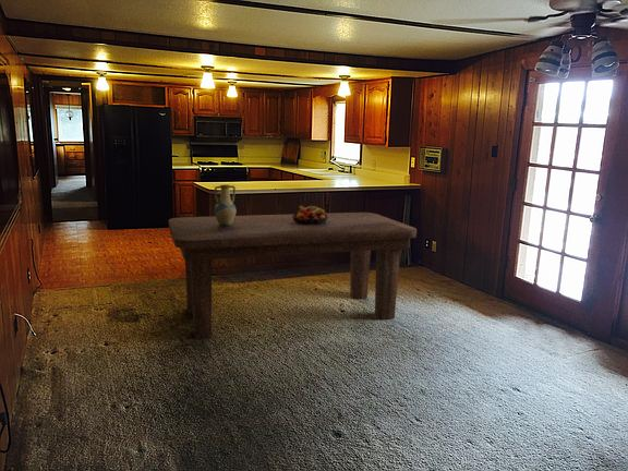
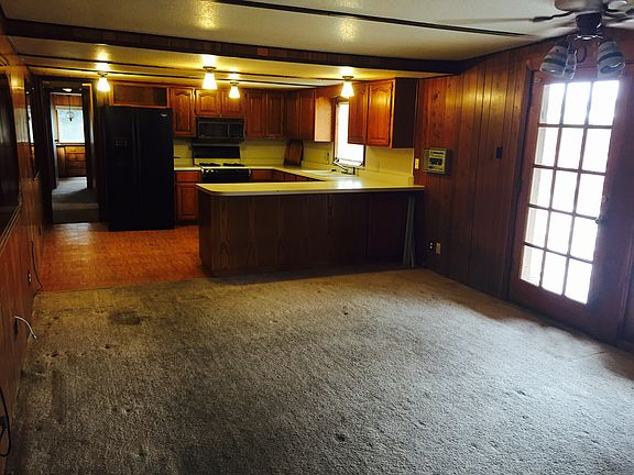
- fruit bowl [292,205,328,225]
- vase [213,184,238,226]
- dining table [168,212,418,340]
